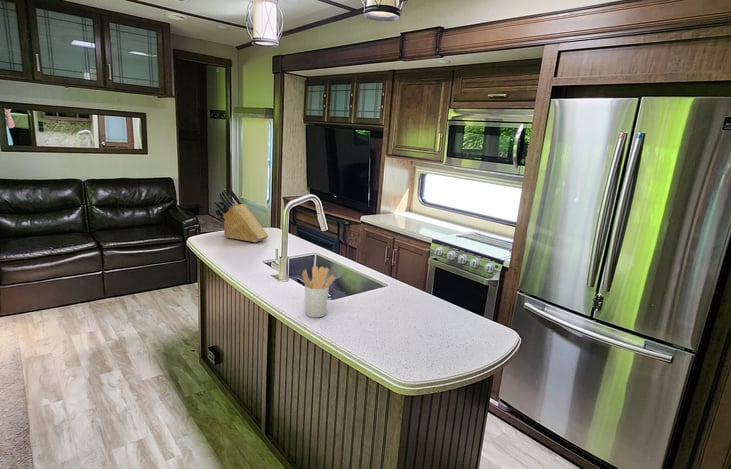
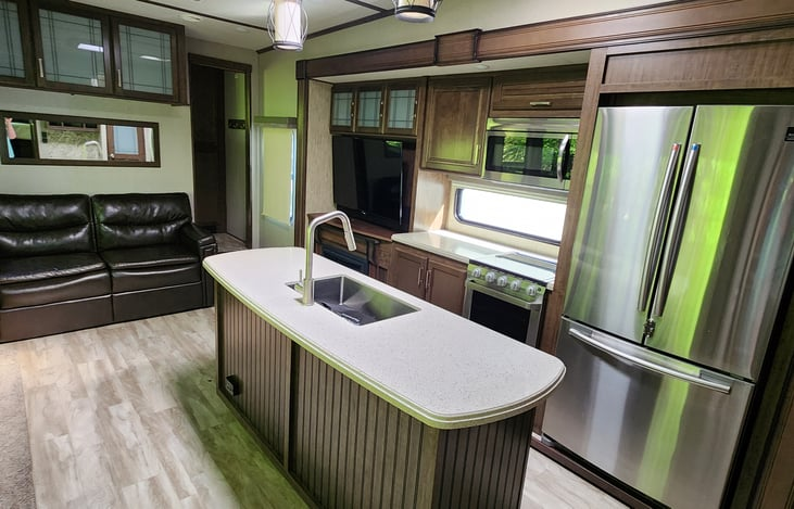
- knife block [213,188,269,243]
- utensil holder [301,265,335,318]
